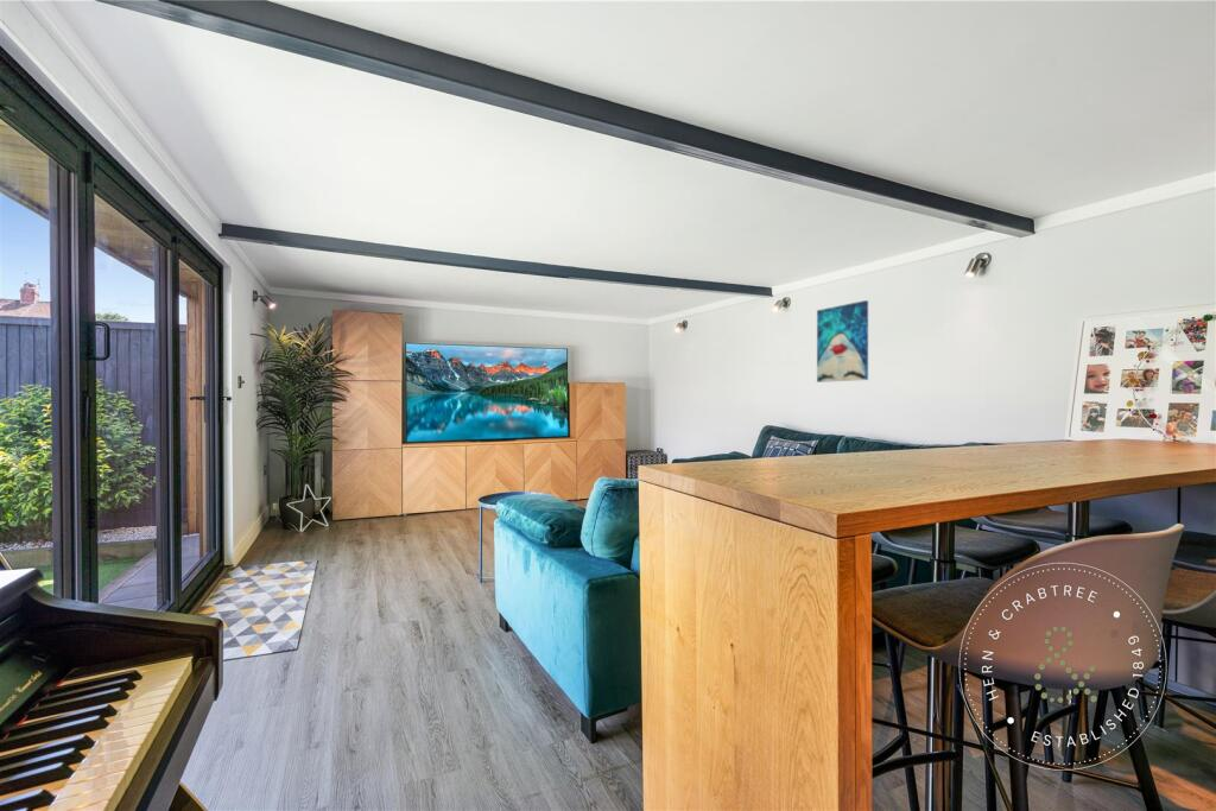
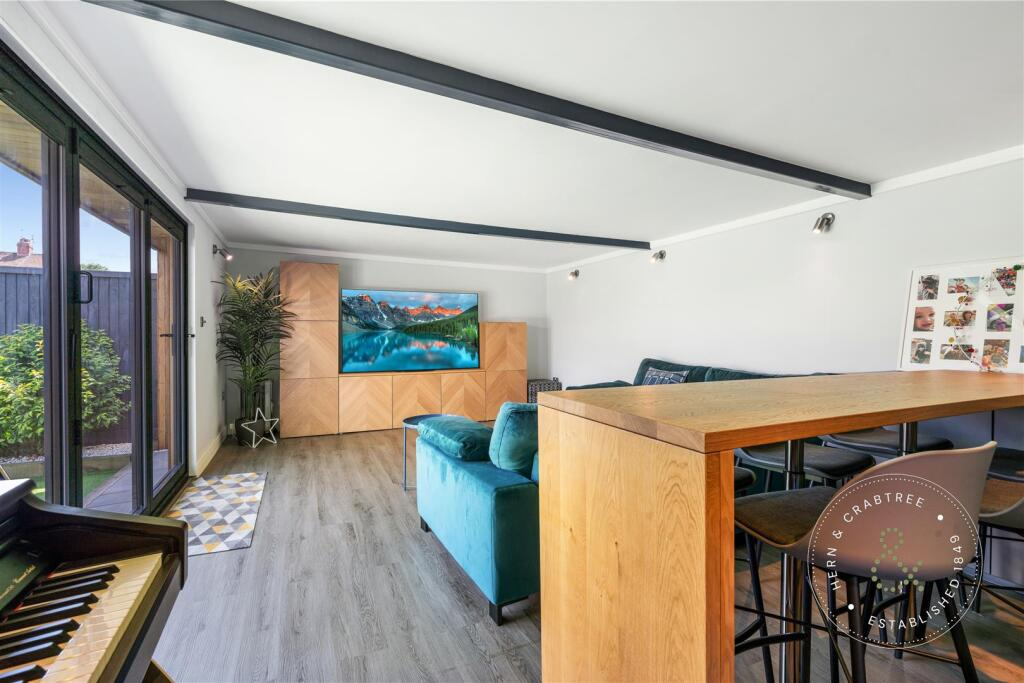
- wall art [816,299,869,384]
